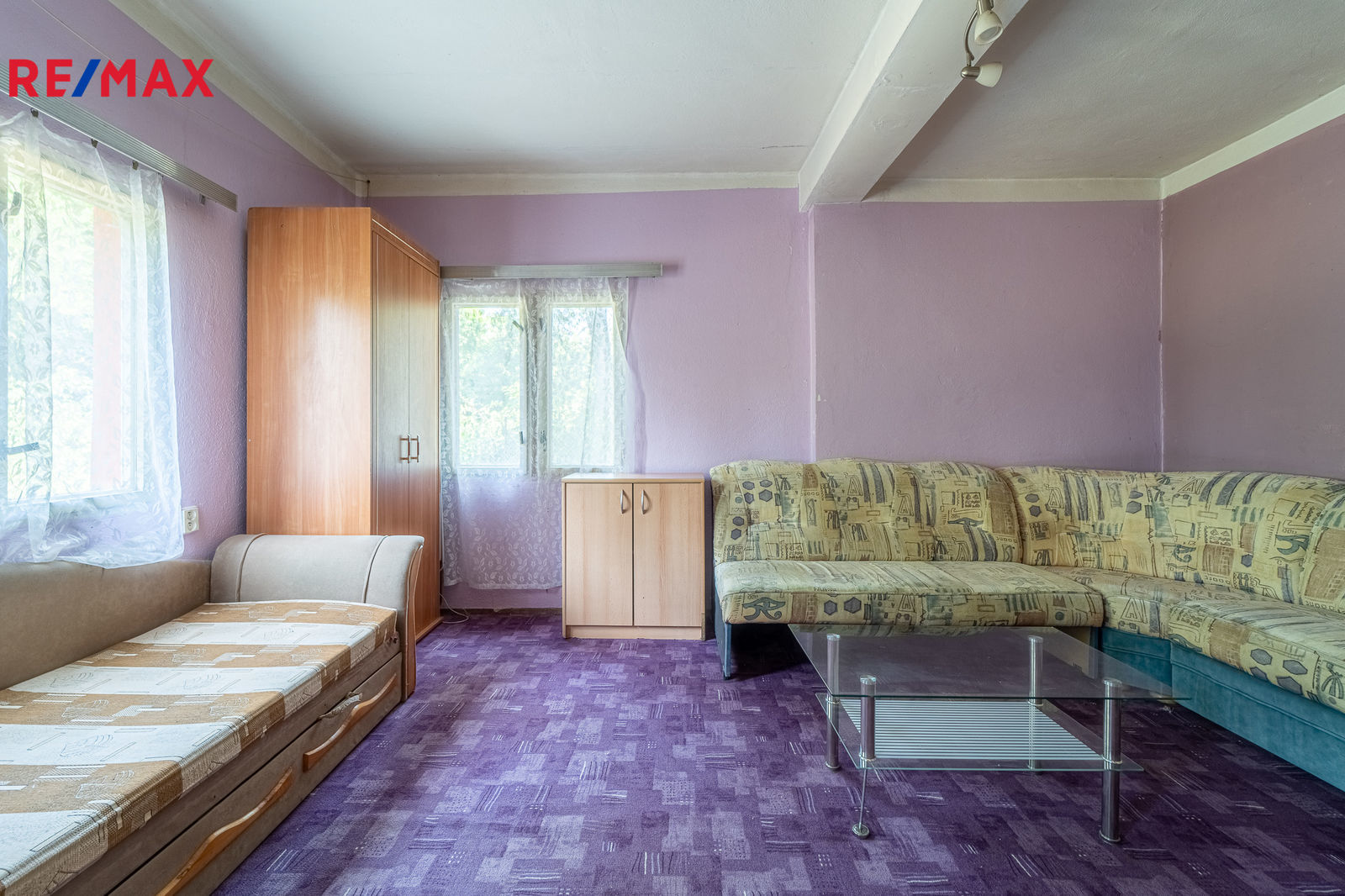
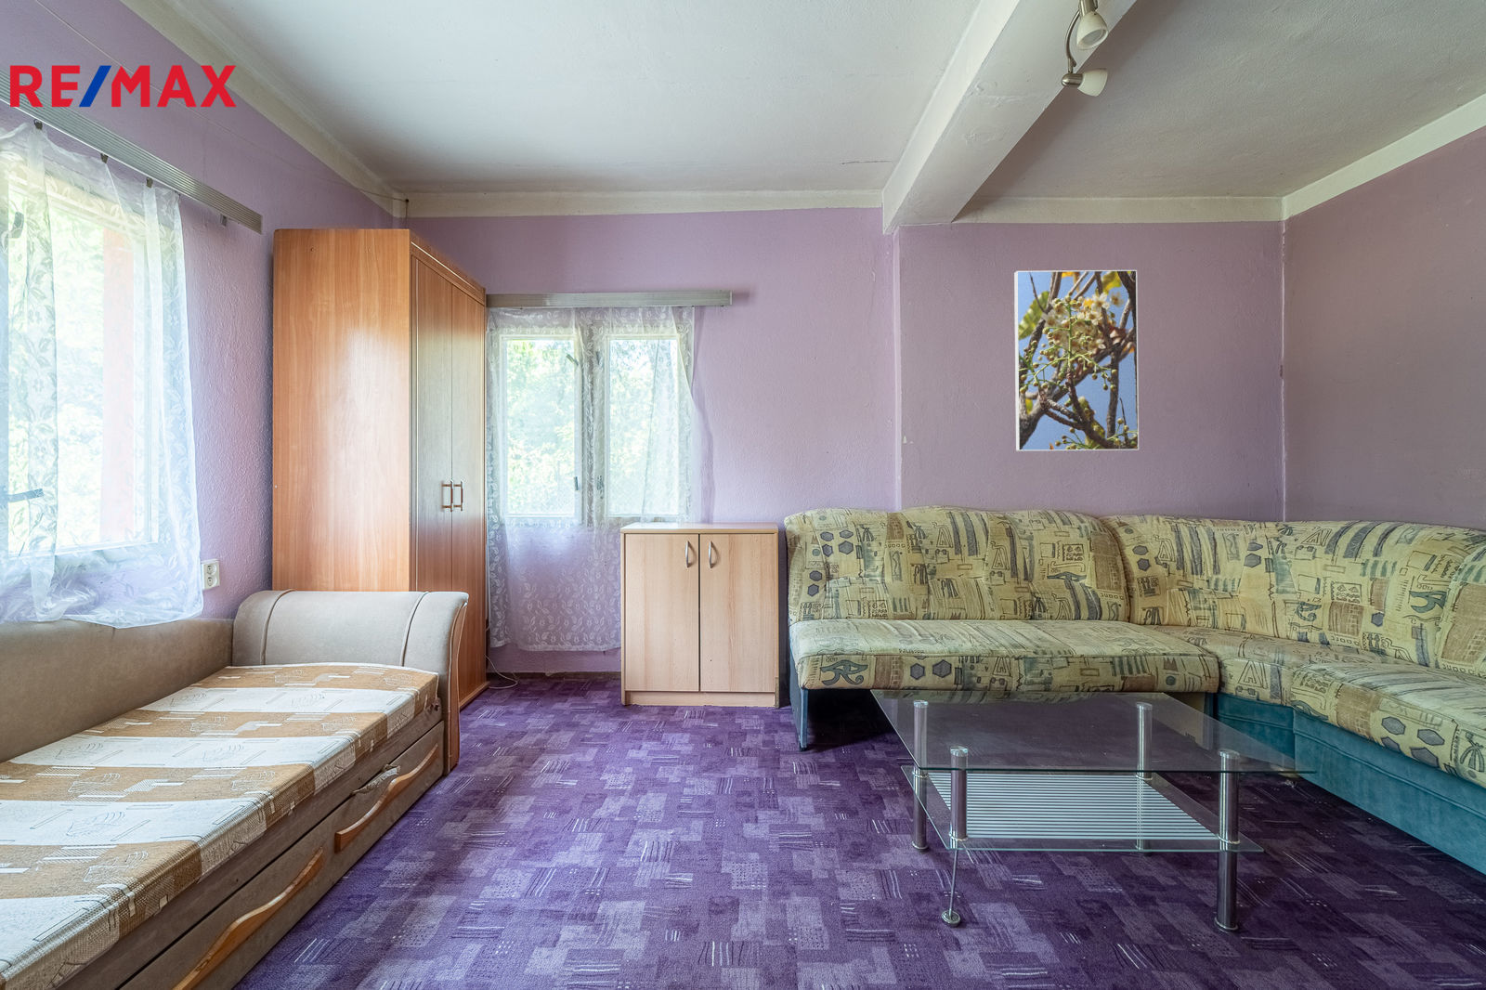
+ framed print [1013,270,1139,452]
